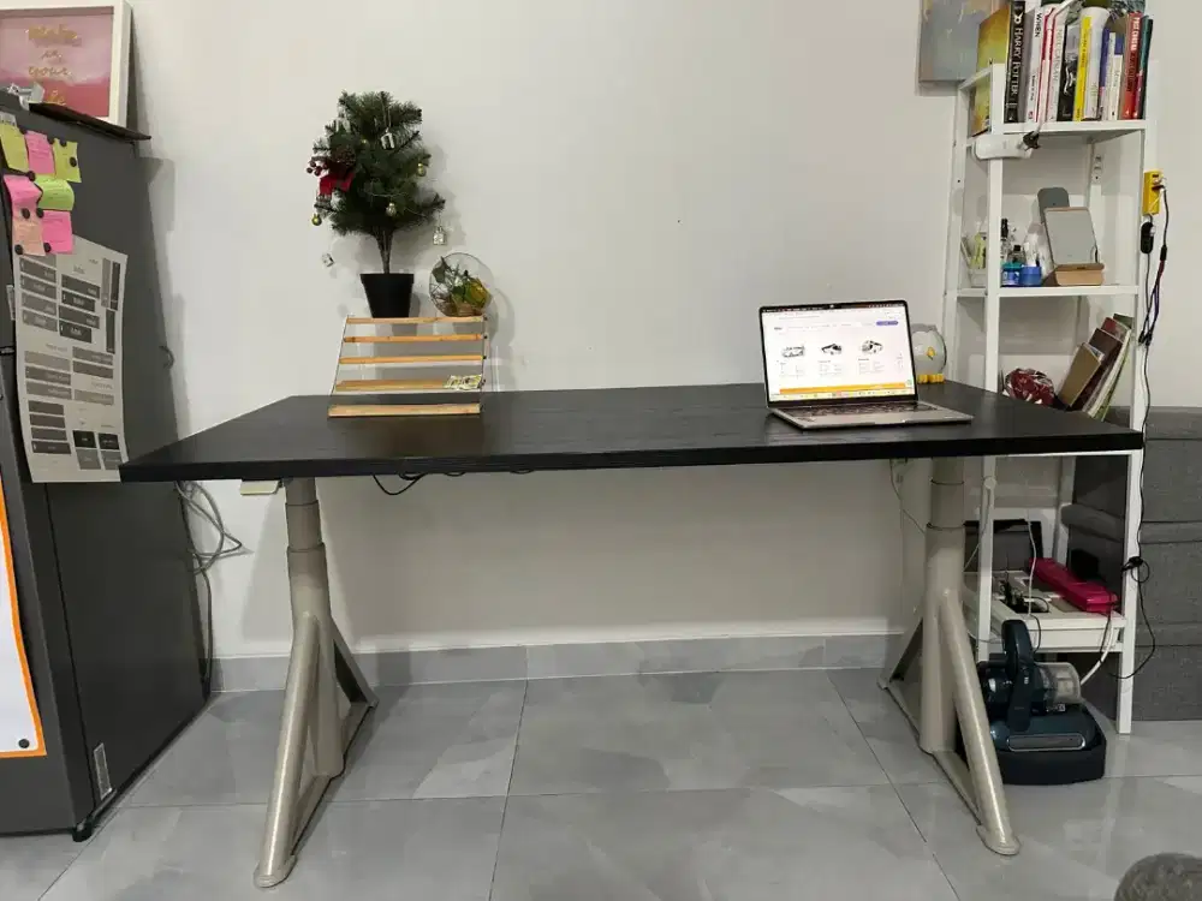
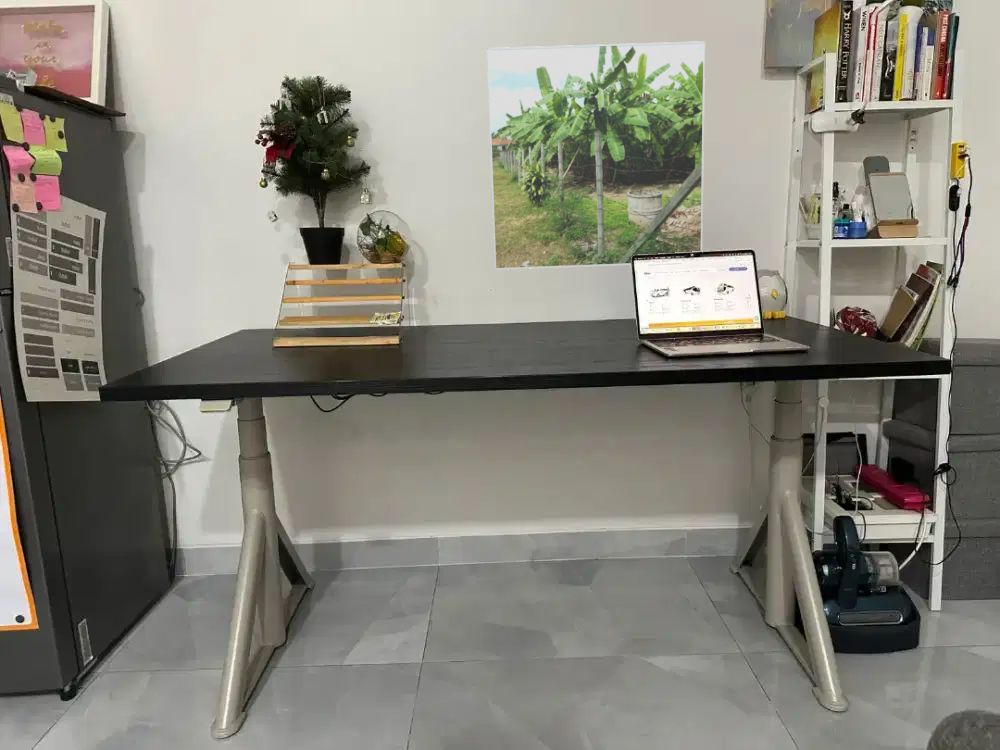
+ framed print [486,40,706,271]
